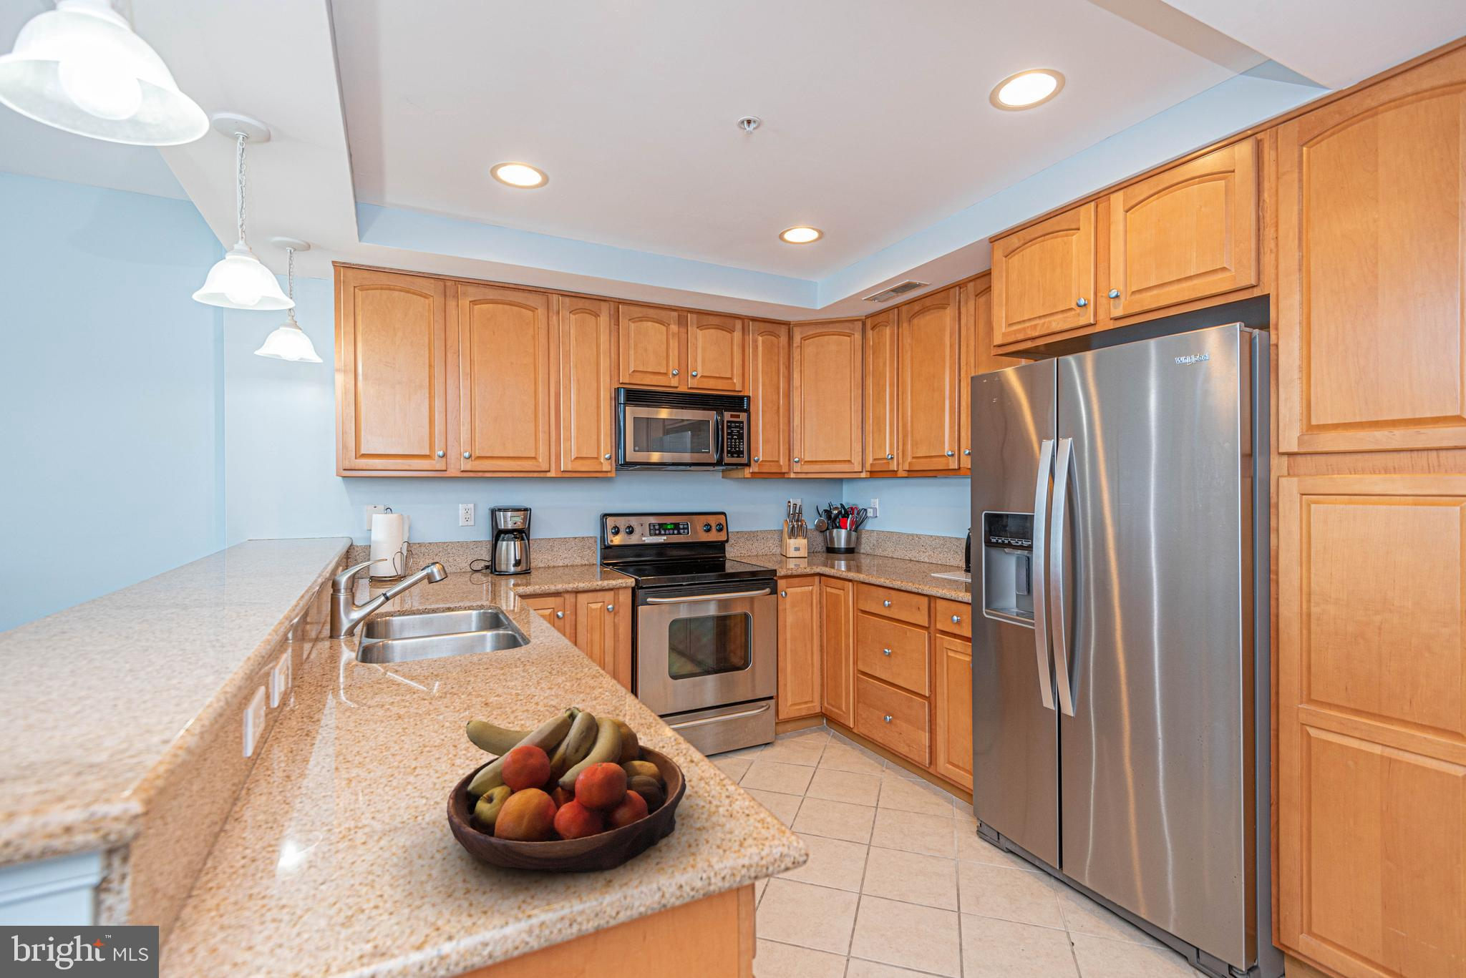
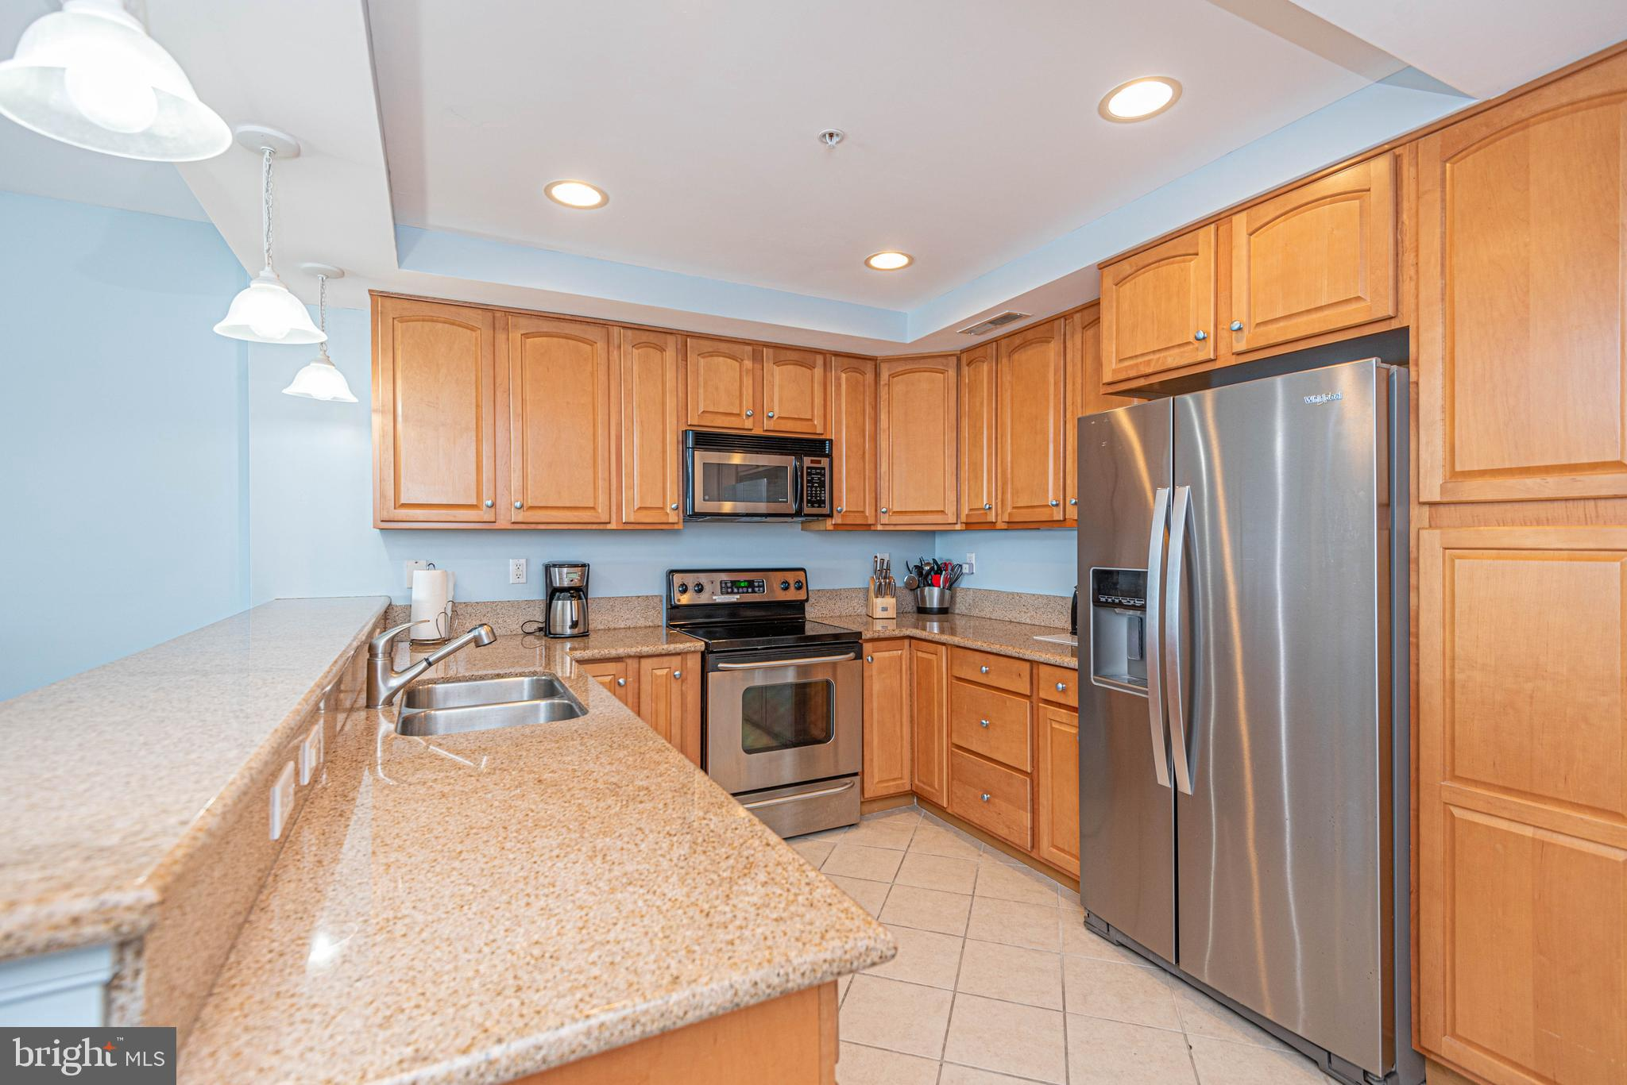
- fruit bowl [446,706,688,873]
